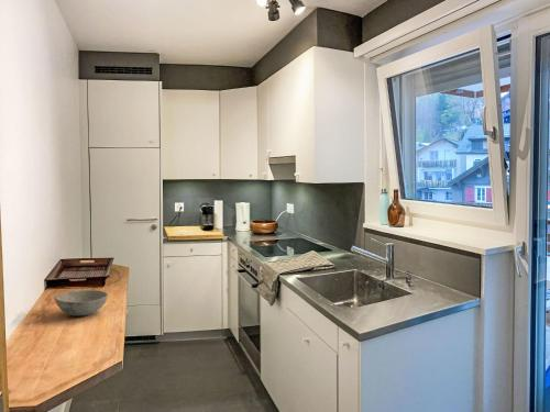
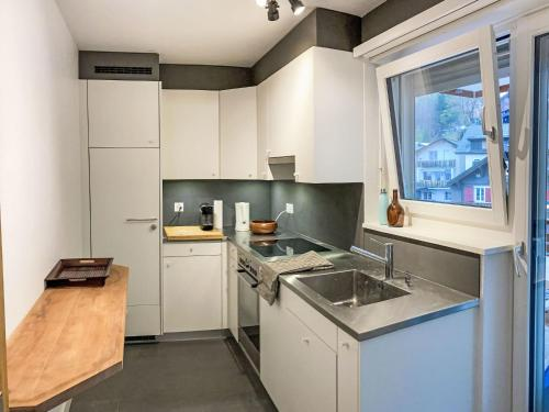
- bowl [53,289,109,318]
